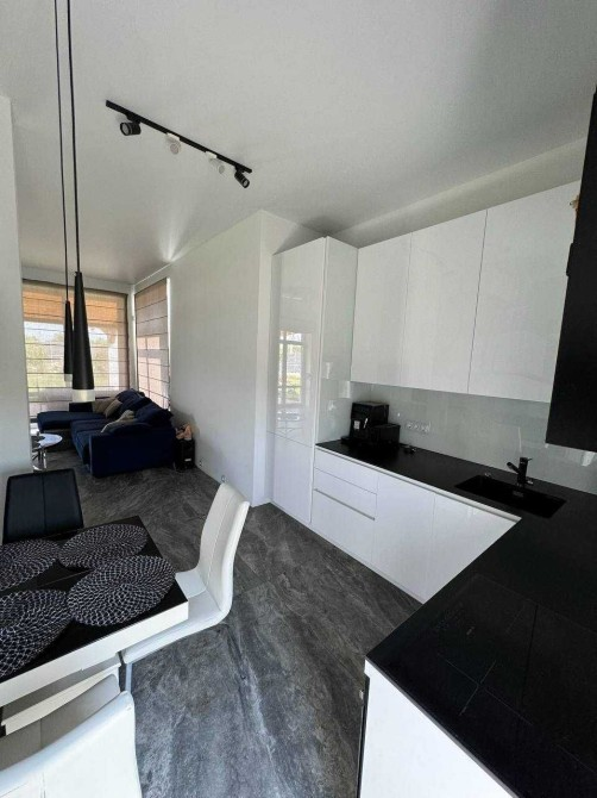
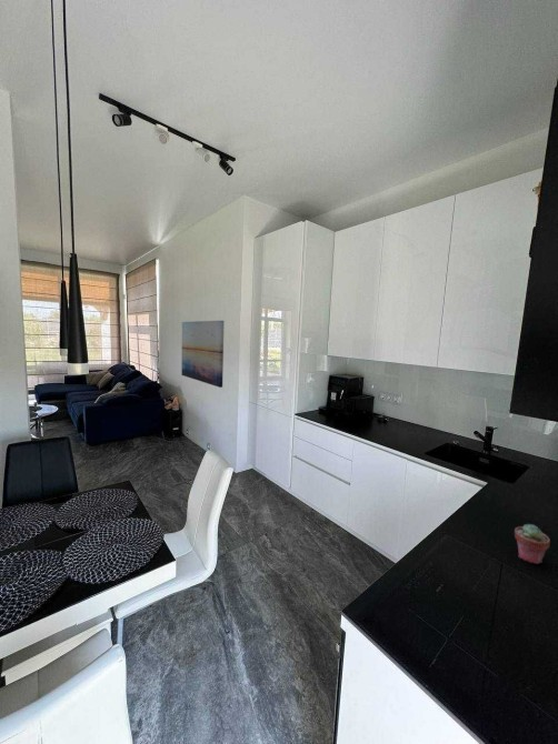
+ wall art [180,320,226,389]
+ potted succulent [514,523,551,565]
